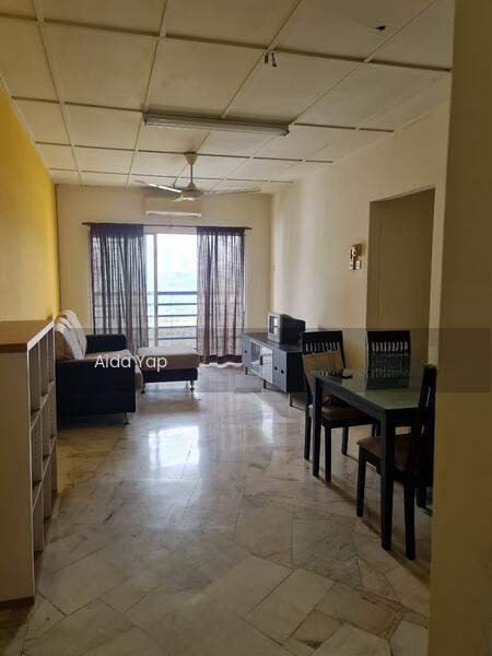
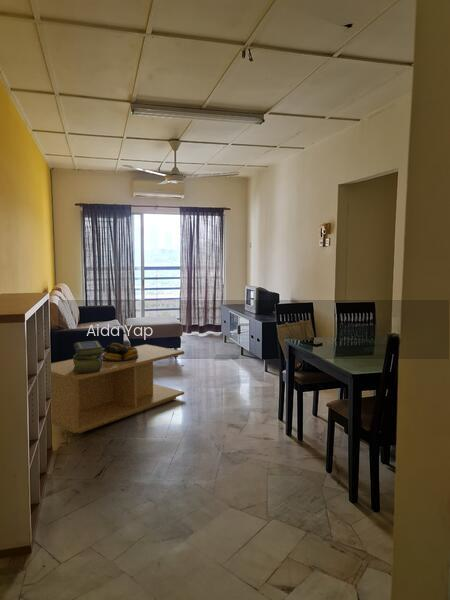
+ stack of books [73,340,106,374]
+ fruit bowl [102,342,139,361]
+ coffee table [50,343,185,434]
